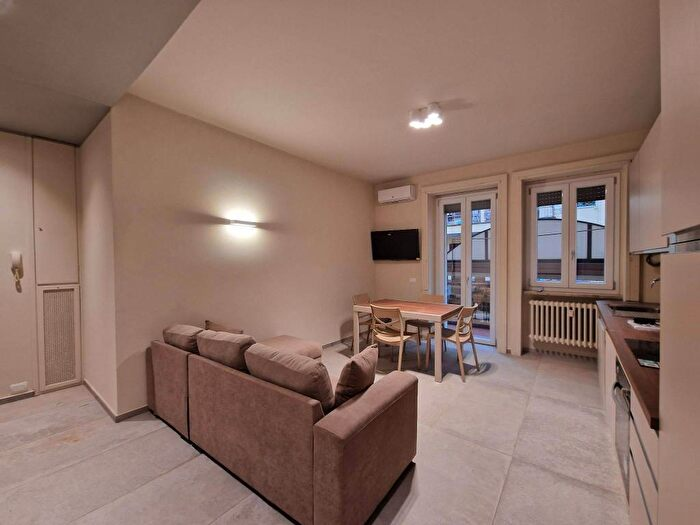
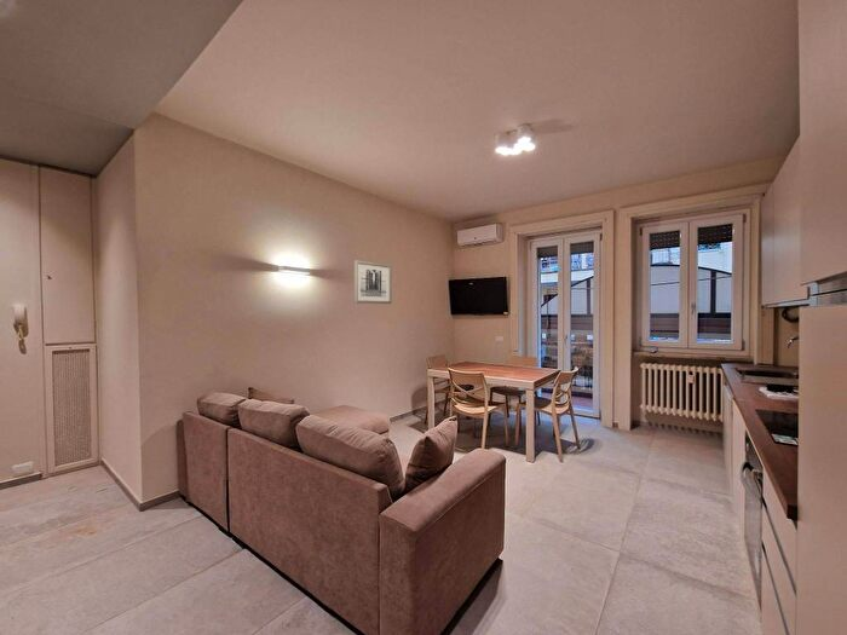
+ wall art [353,259,392,305]
